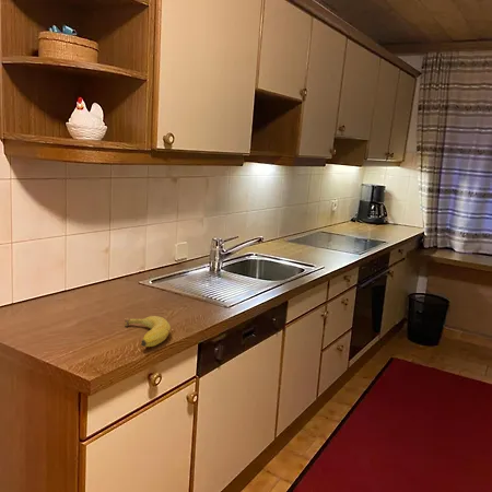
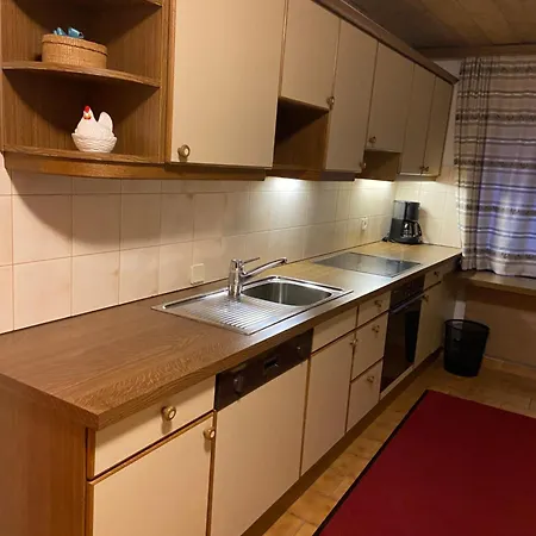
- fruit [124,315,172,348]
